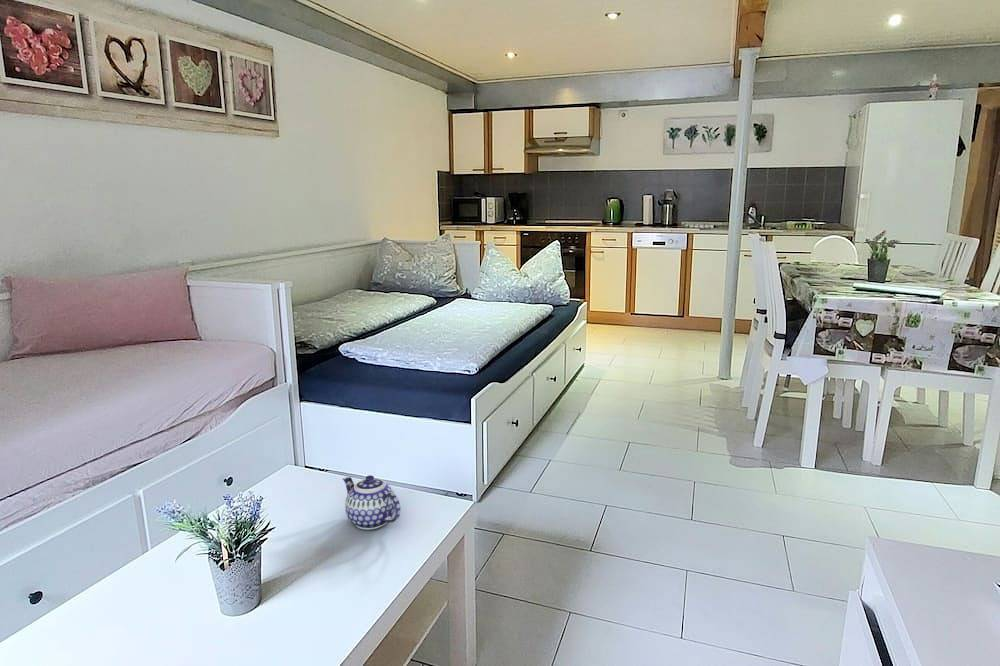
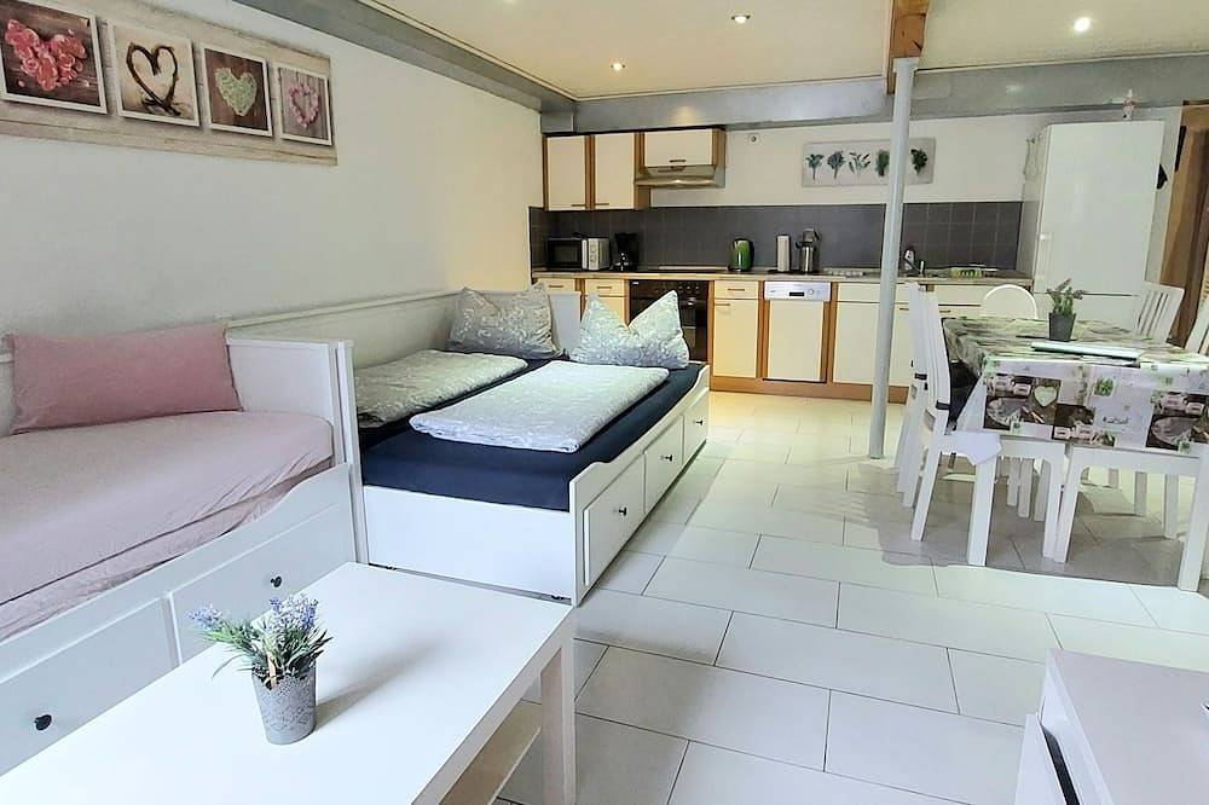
- teapot [342,474,401,531]
